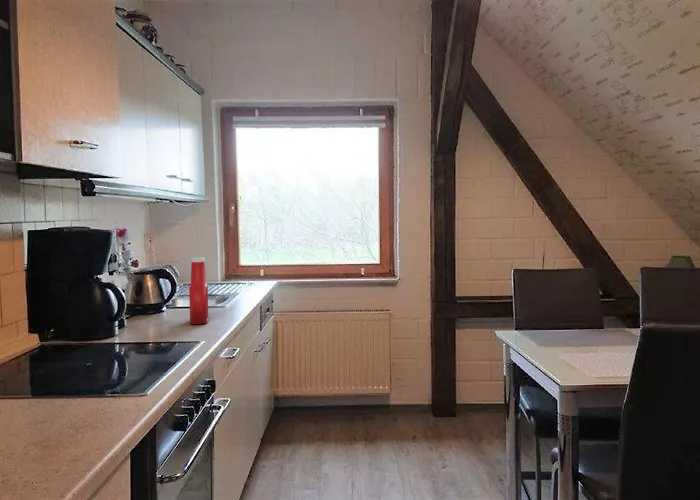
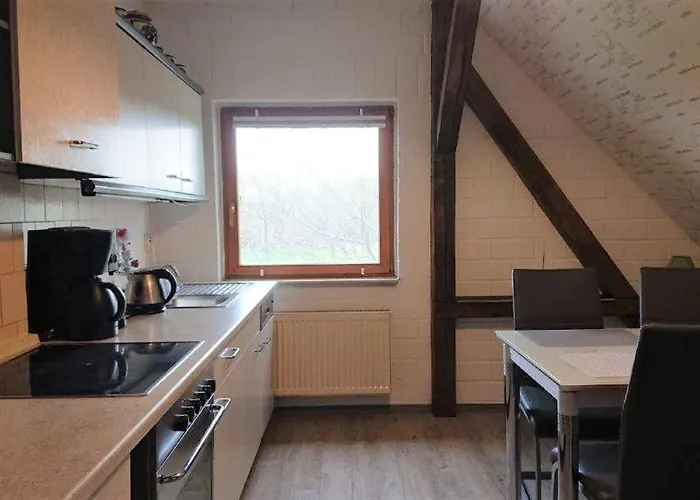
- soap bottle [188,257,209,325]
